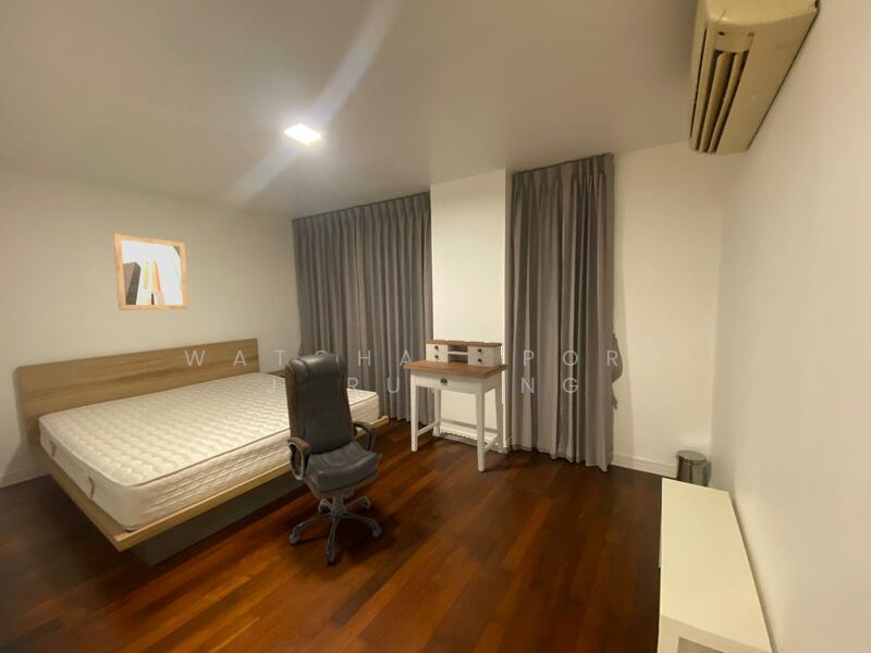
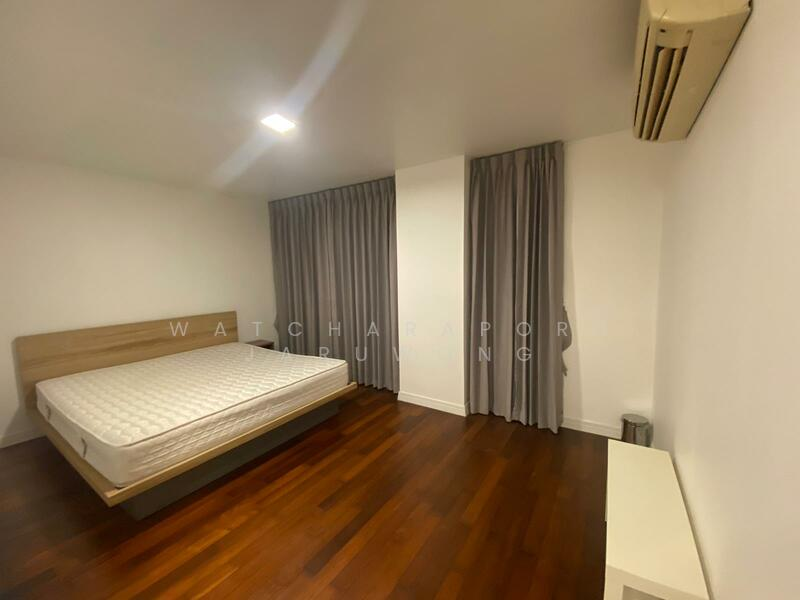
- office chair [283,353,384,564]
- desk [402,338,510,472]
- wall art [113,233,189,311]
